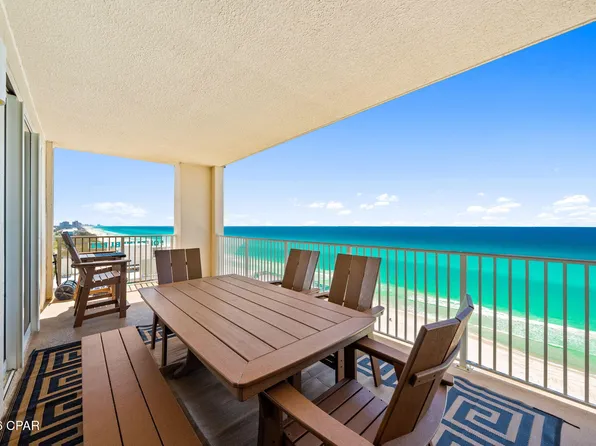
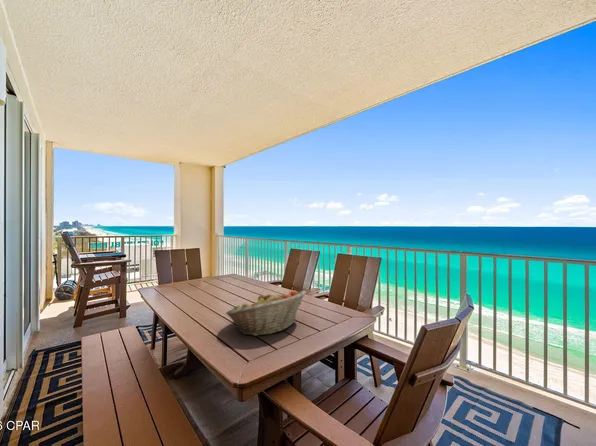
+ fruit basket [225,289,307,337]
